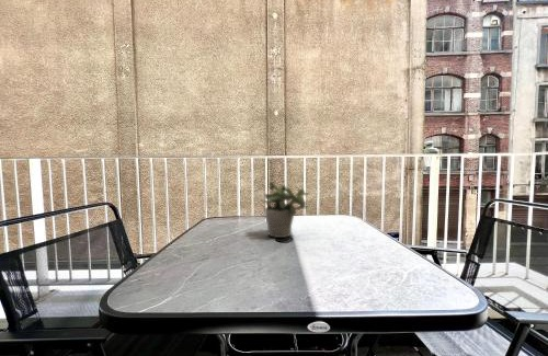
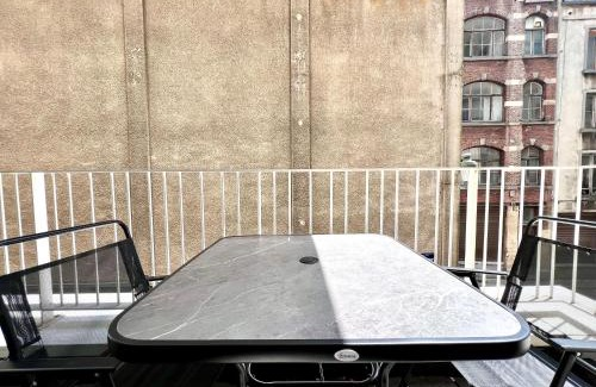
- potted plant [260,181,311,239]
